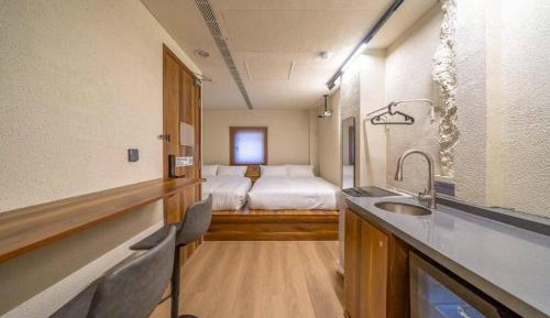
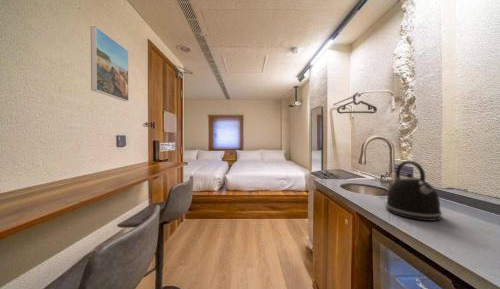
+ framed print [90,25,130,102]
+ kettle [385,159,443,222]
